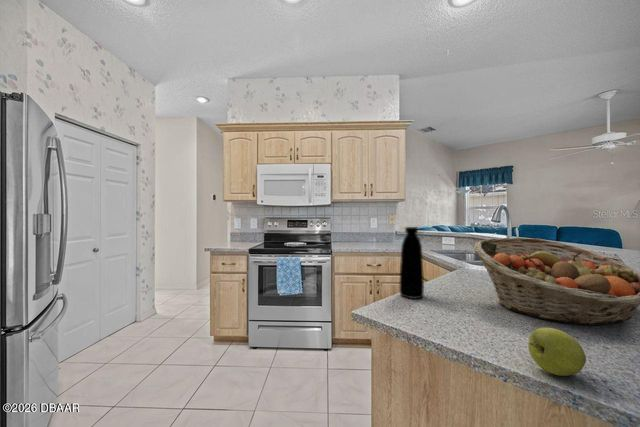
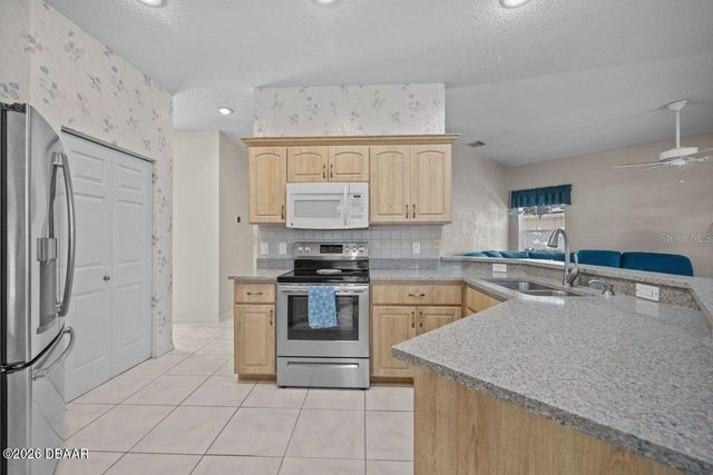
- fruit basket [473,237,640,326]
- apple [527,327,587,377]
- bottle [399,226,425,300]
